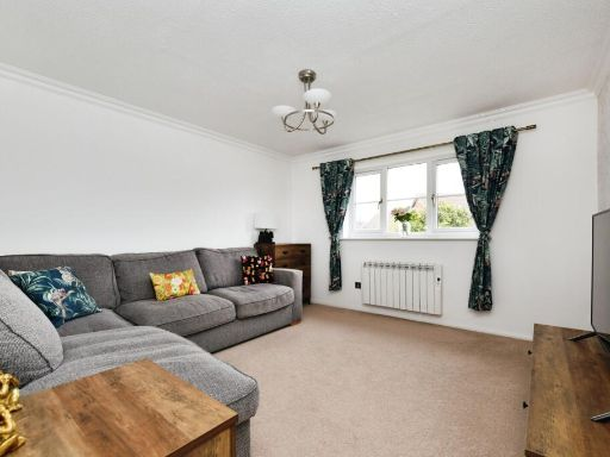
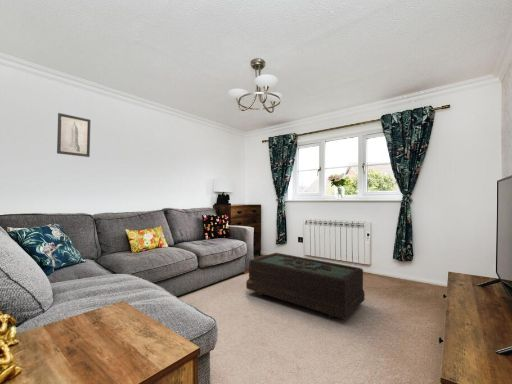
+ wall art [56,112,92,158]
+ coffee table [245,252,366,321]
